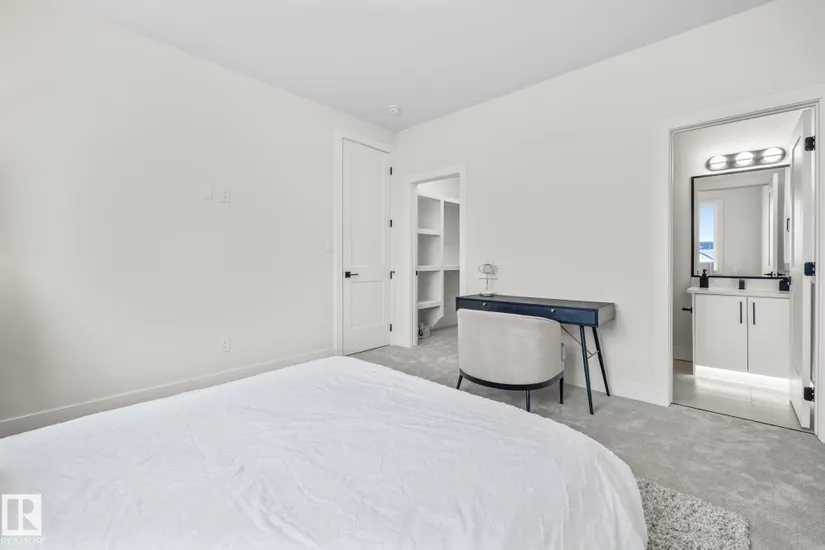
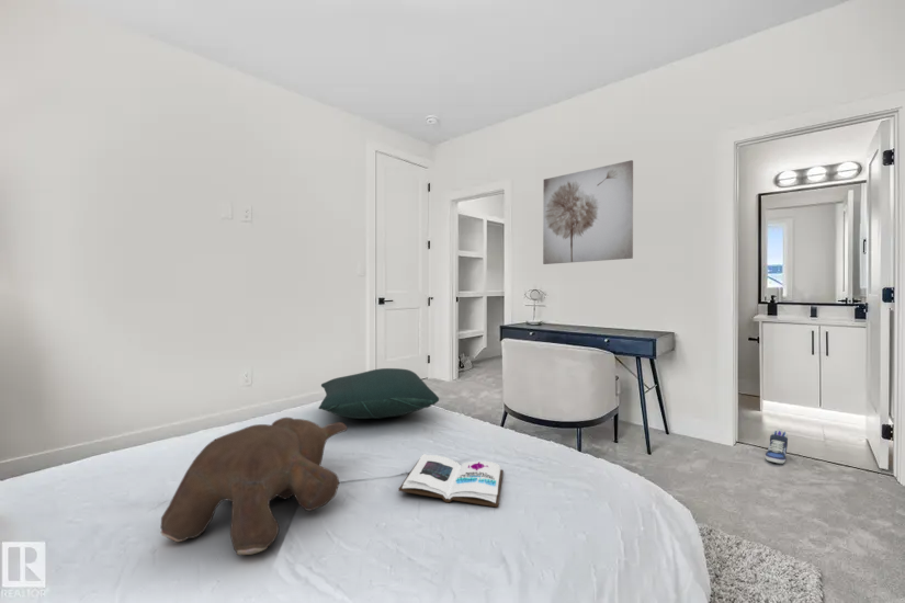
+ book [397,454,505,509]
+ teddy bear [159,417,348,556]
+ pillow [317,367,440,420]
+ sneaker [765,428,789,465]
+ wall art [542,159,634,265]
